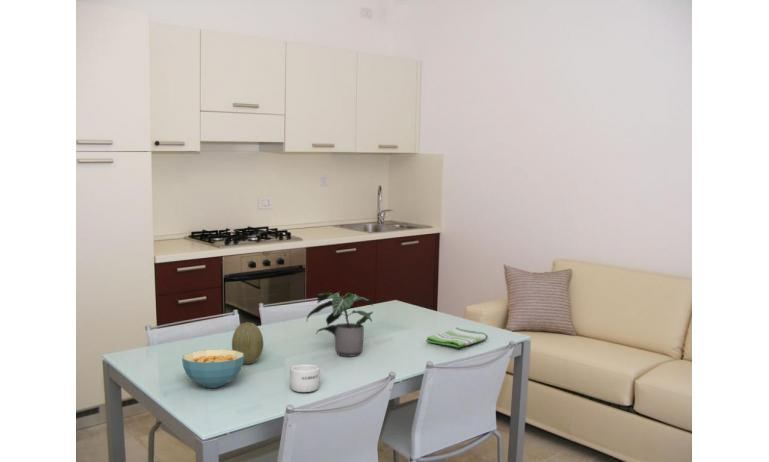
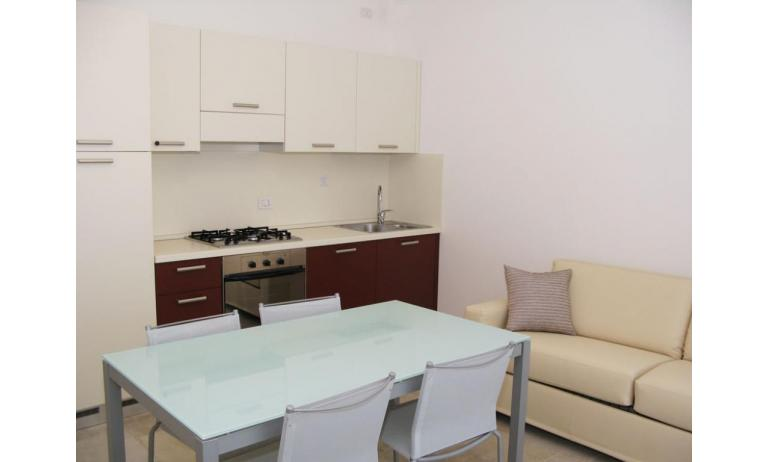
- cereal bowl [181,349,244,389]
- mug [289,363,322,393]
- potted plant [305,291,374,357]
- fruit [231,321,264,365]
- dish towel [425,327,489,348]
